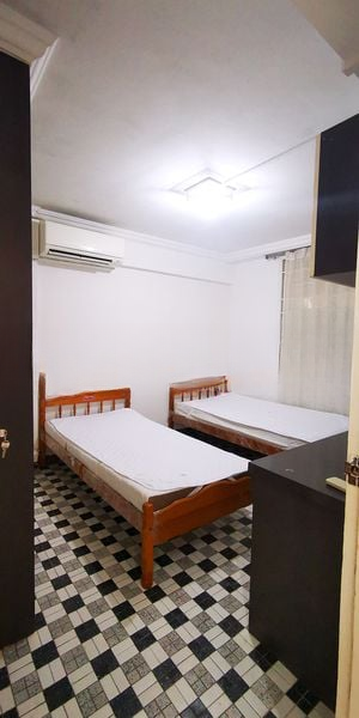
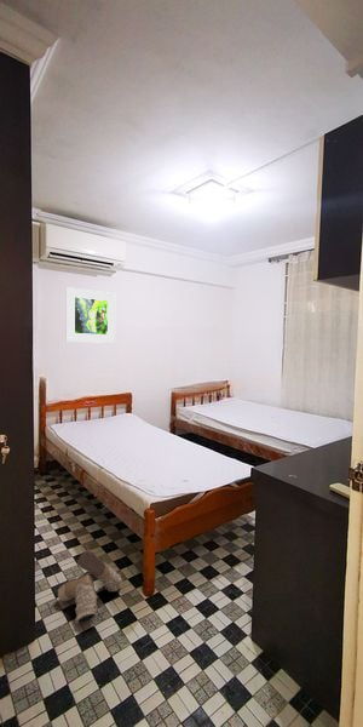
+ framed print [64,286,116,344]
+ boots [57,549,123,625]
